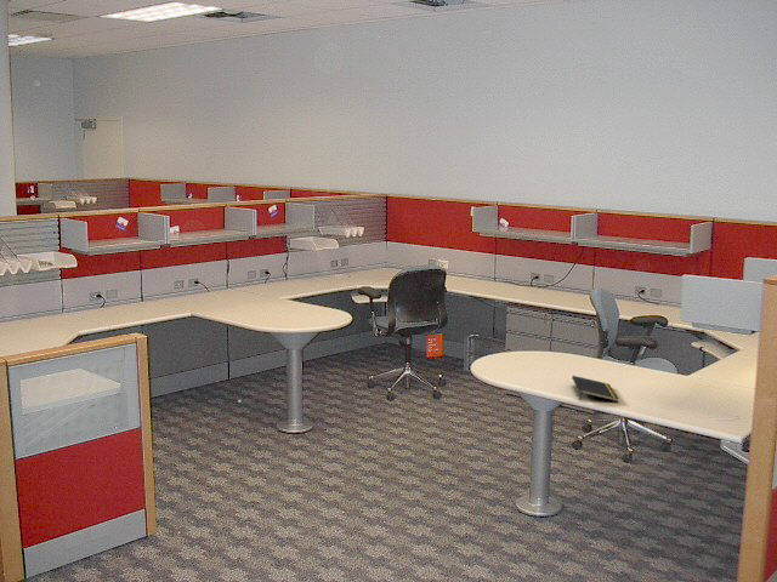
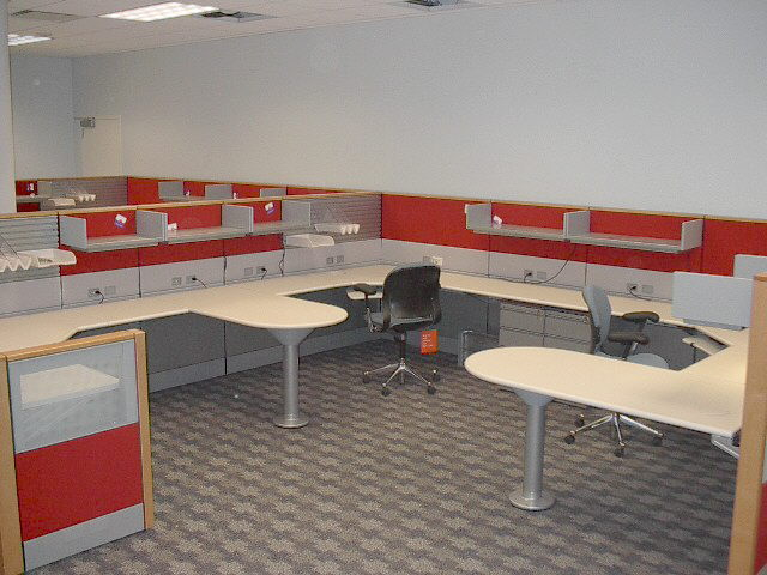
- notepad [571,375,620,403]
